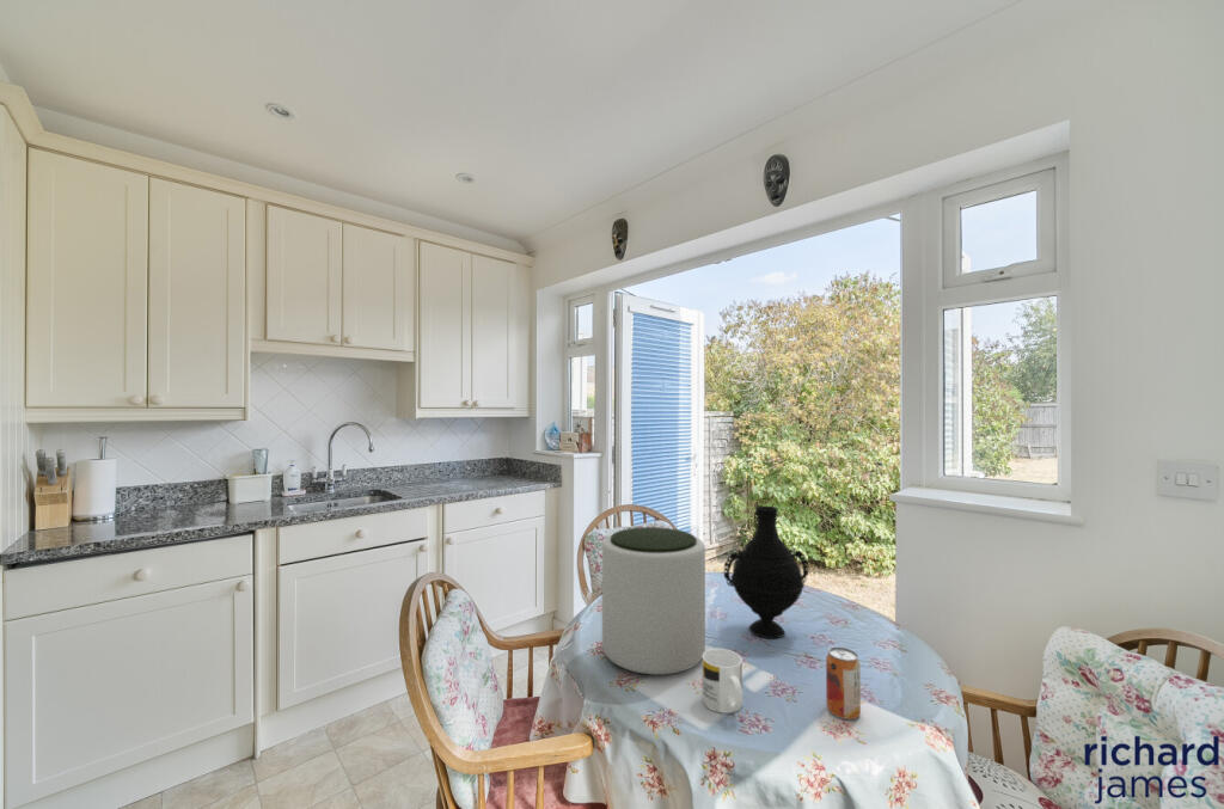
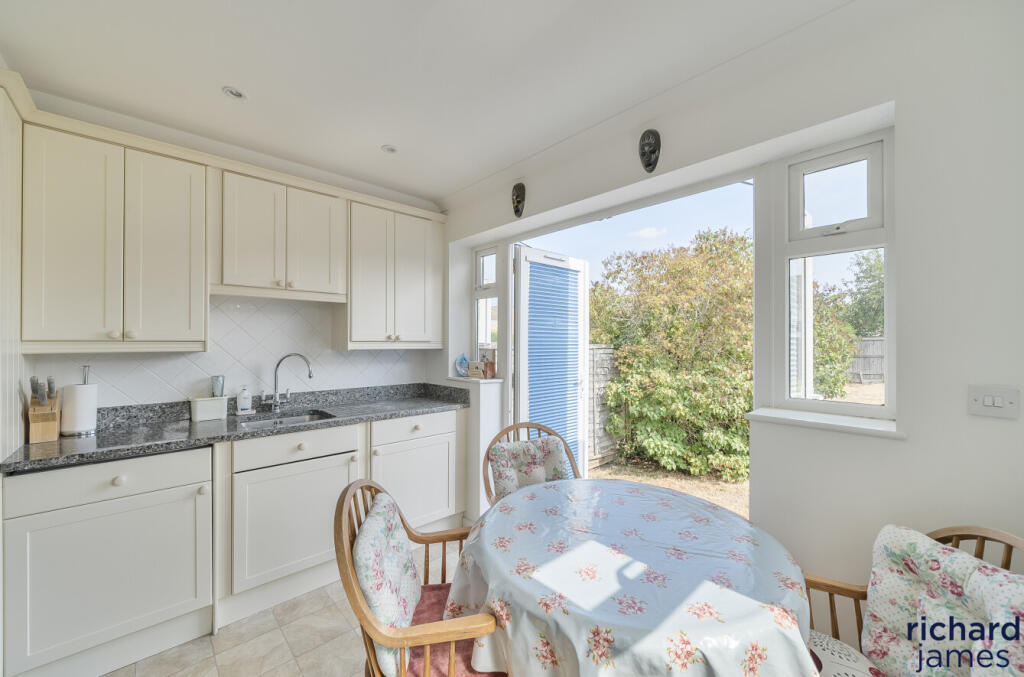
- beverage can [825,645,862,721]
- plant pot [601,526,706,676]
- vase [723,504,810,639]
- mug [702,648,743,715]
